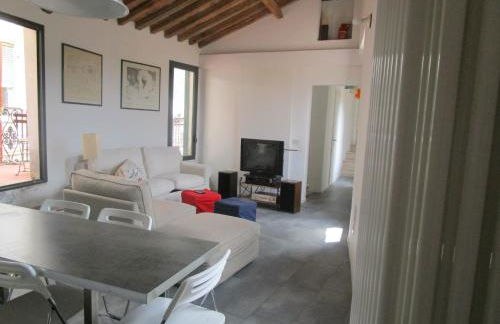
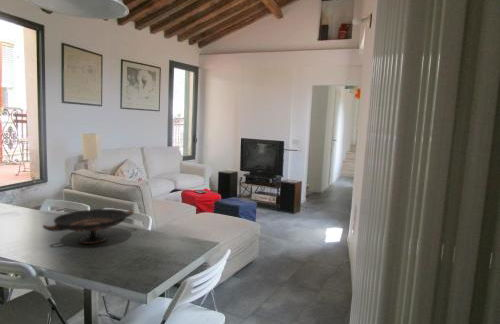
+ decorative bowl [42,208,135,245]
